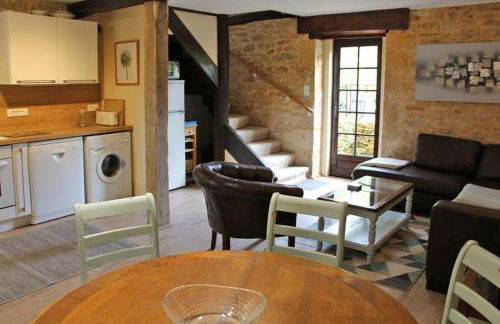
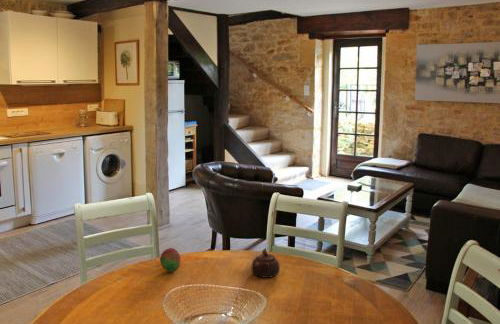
+ fruit [159,247,182,273]
+ teapot [250,248,281,279]
